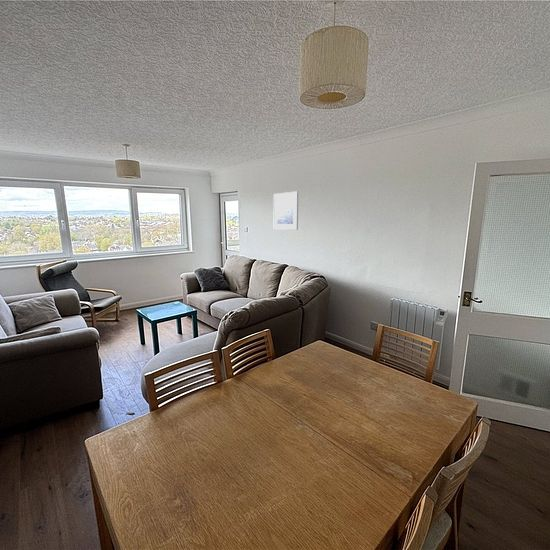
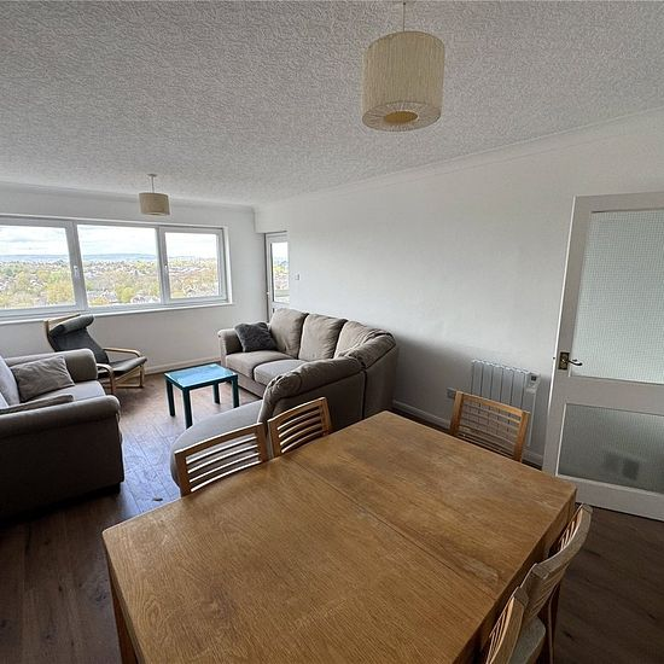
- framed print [272,190,299,231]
